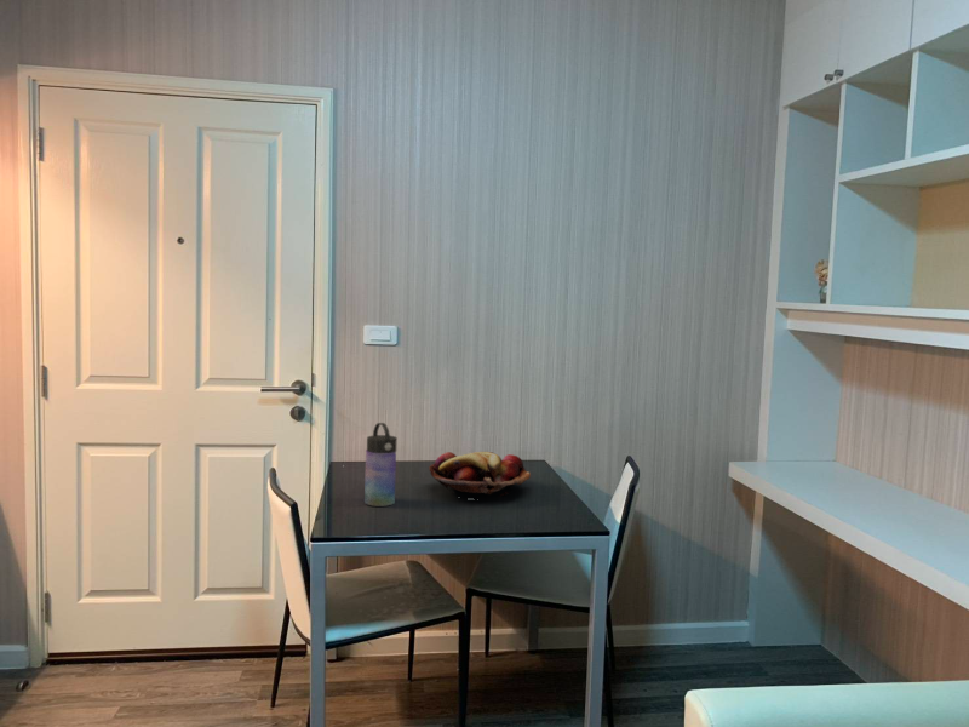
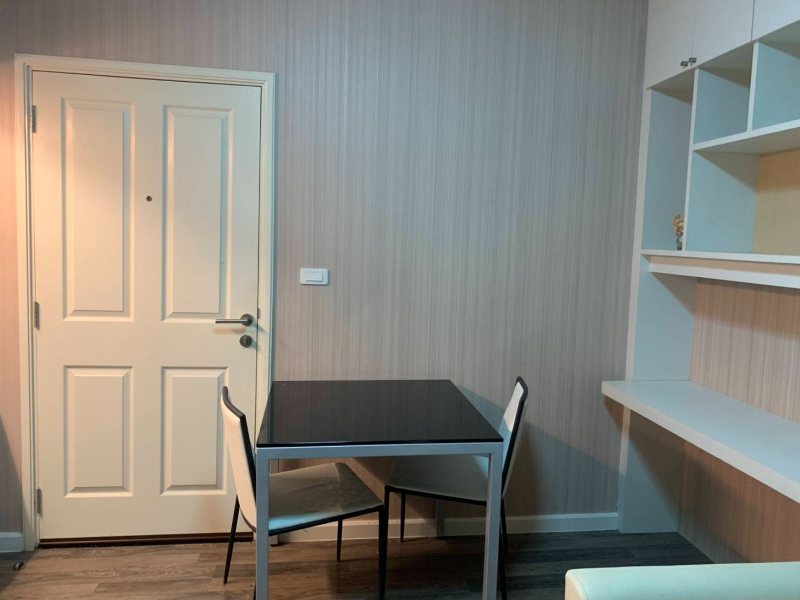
- fruit basket [428,451,532,500]
- water bottle [363,422,399,508]
